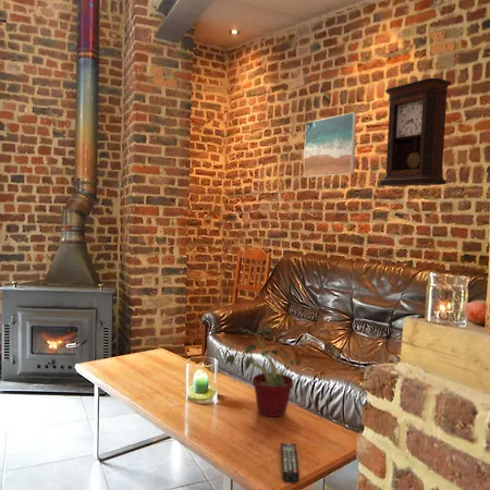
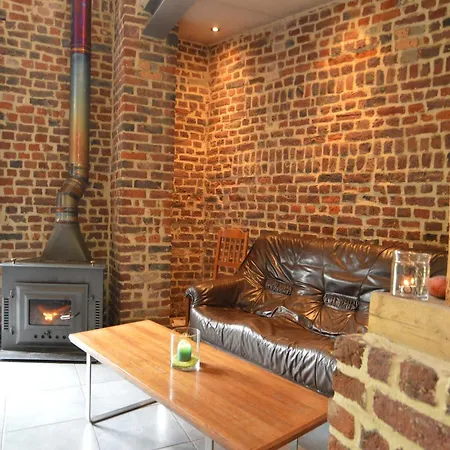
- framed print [303,111,357,179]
- pendulum clock [379,77,452,187]
- potted plant [223,327,302,418]
- remote control [280,442,301,485]
